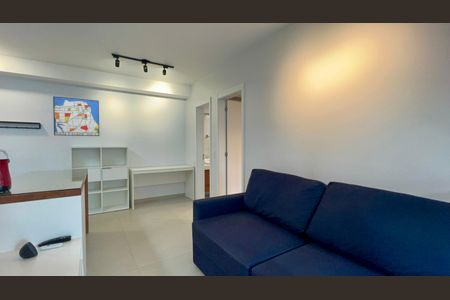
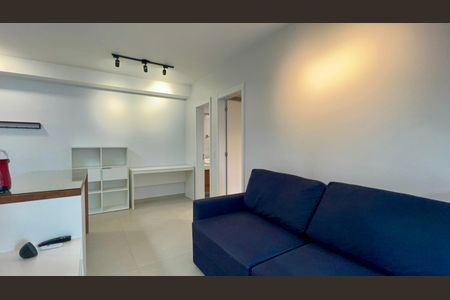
- wall art [52,95,100,137]
